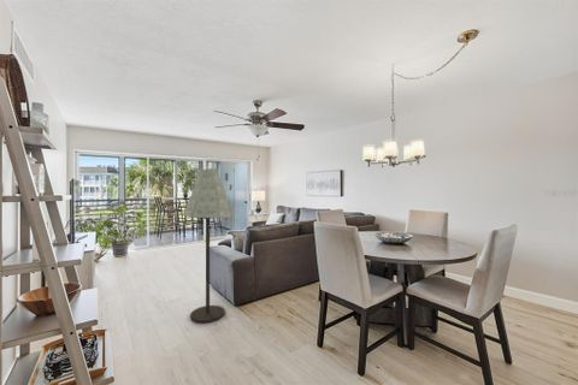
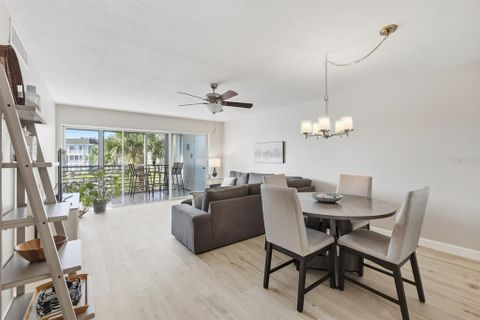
- floor lamp [182,166,232,324]
